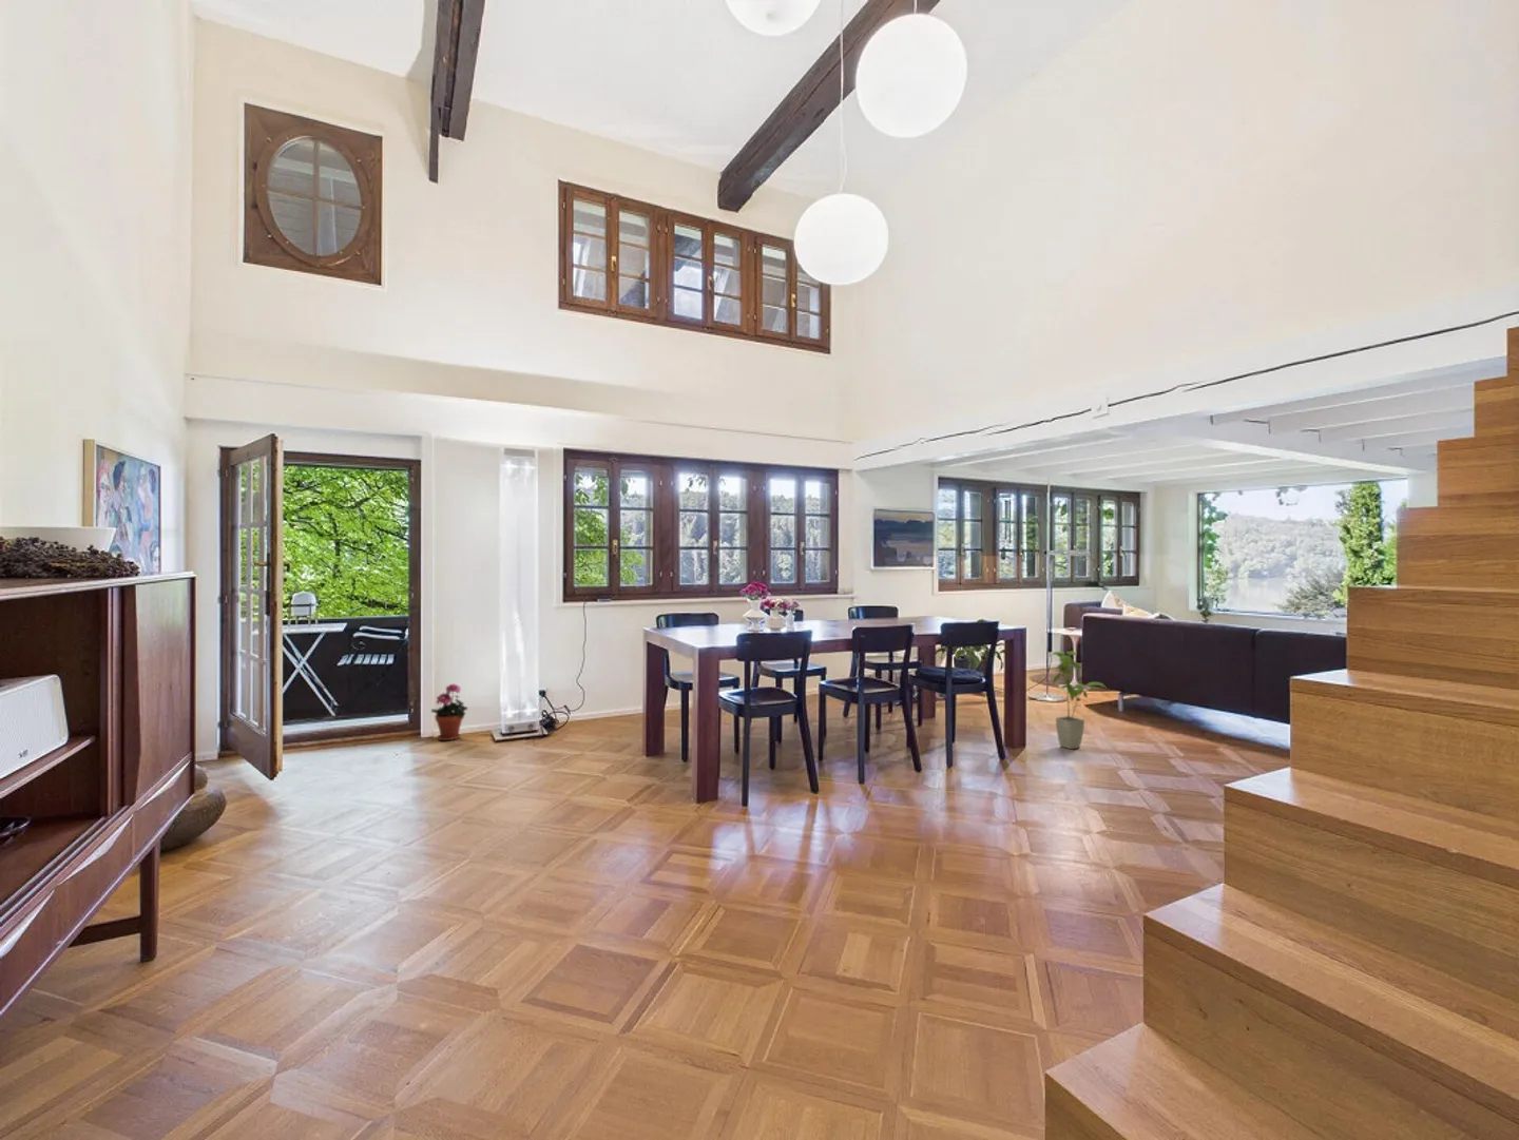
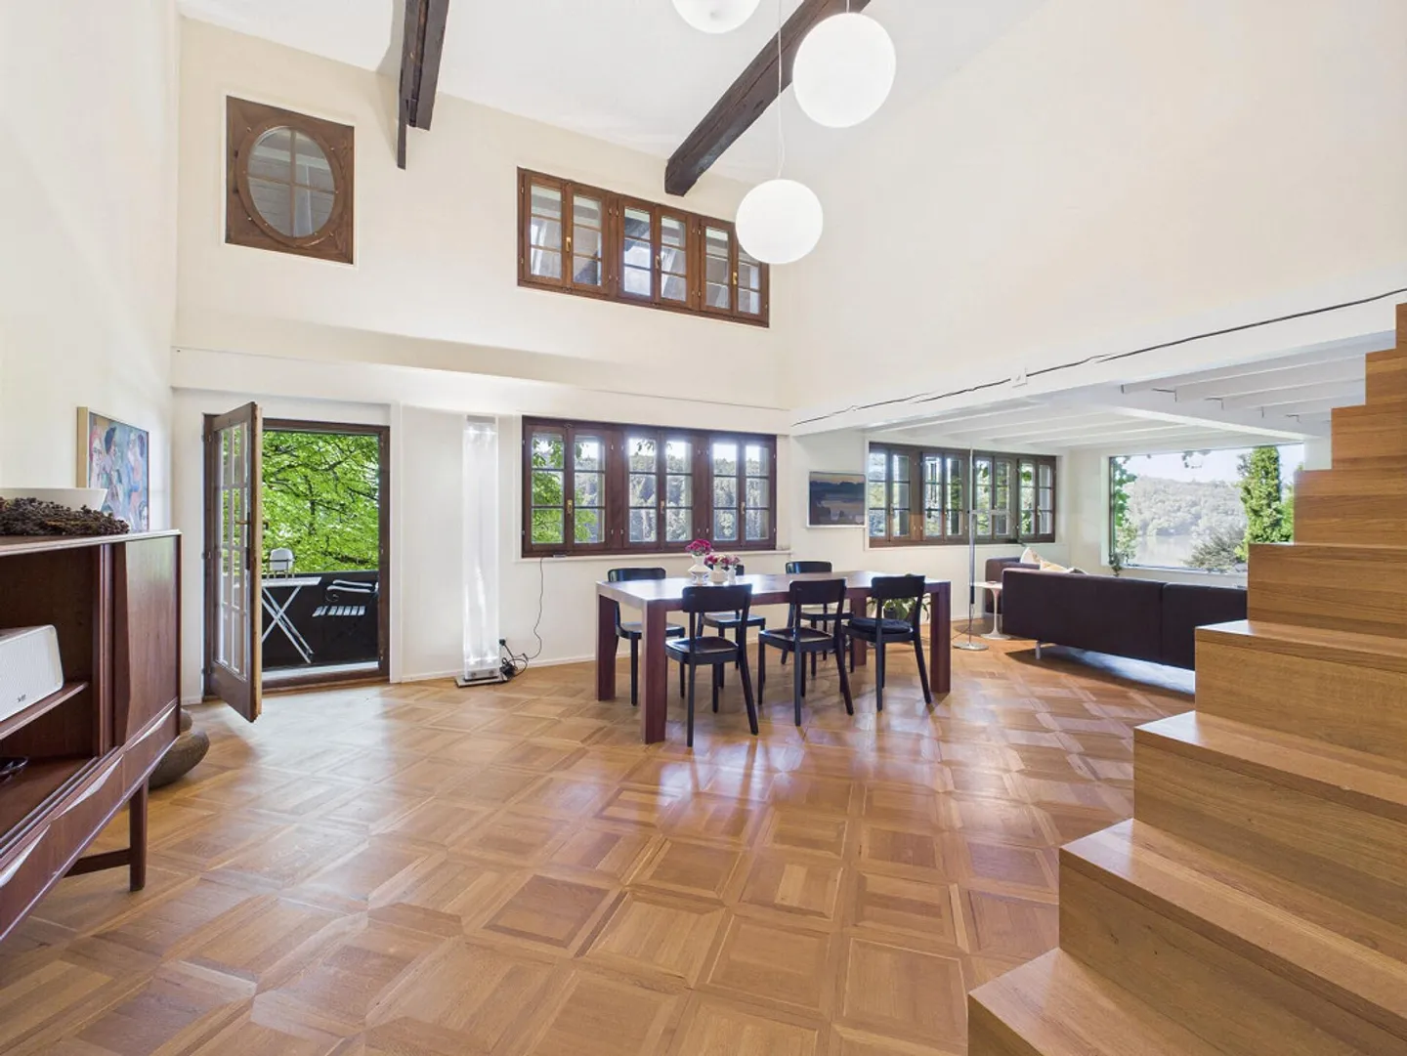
- potted plant [430,683,468,741]
- house plant [1049,649,1108,750]
